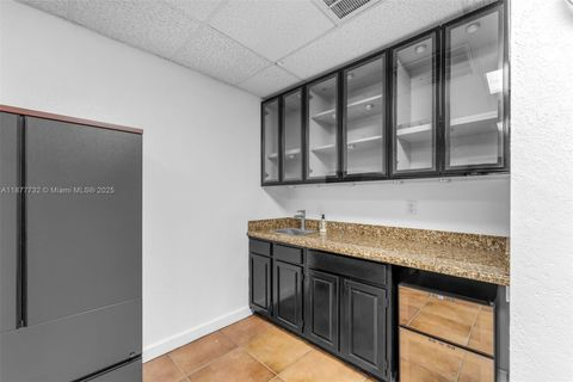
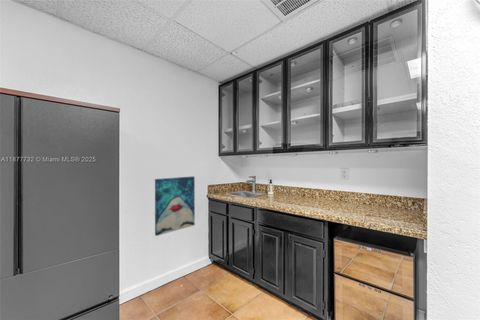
+ wall art [154,175,196,237]
